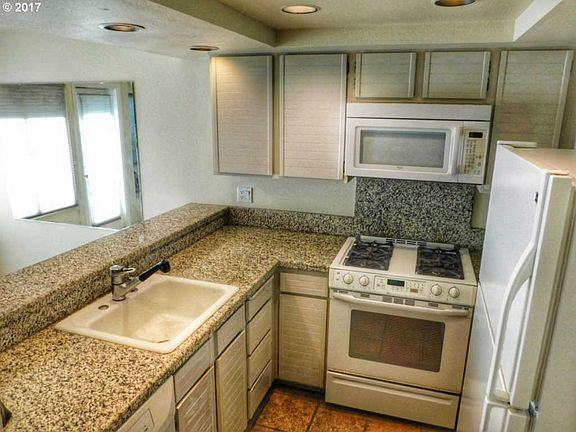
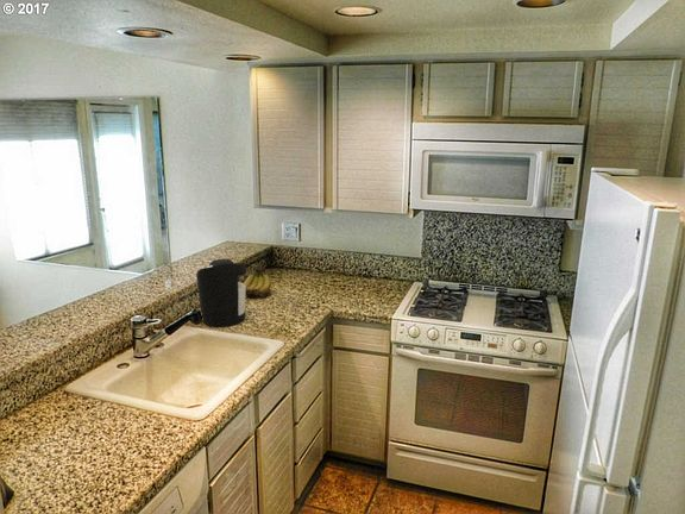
+ coffee maker [195,258,247,327]
+ fruit [243,268,272,297]
